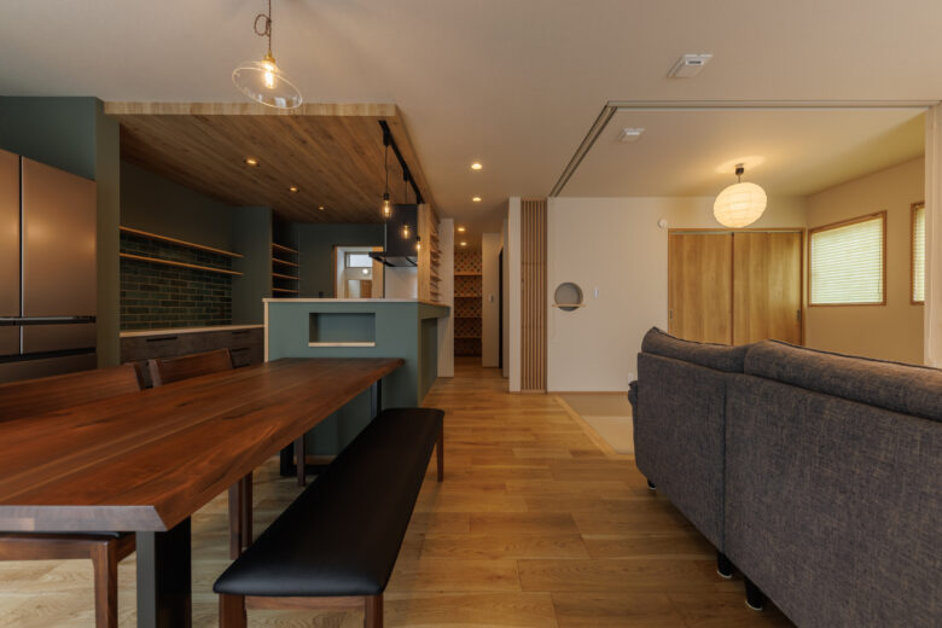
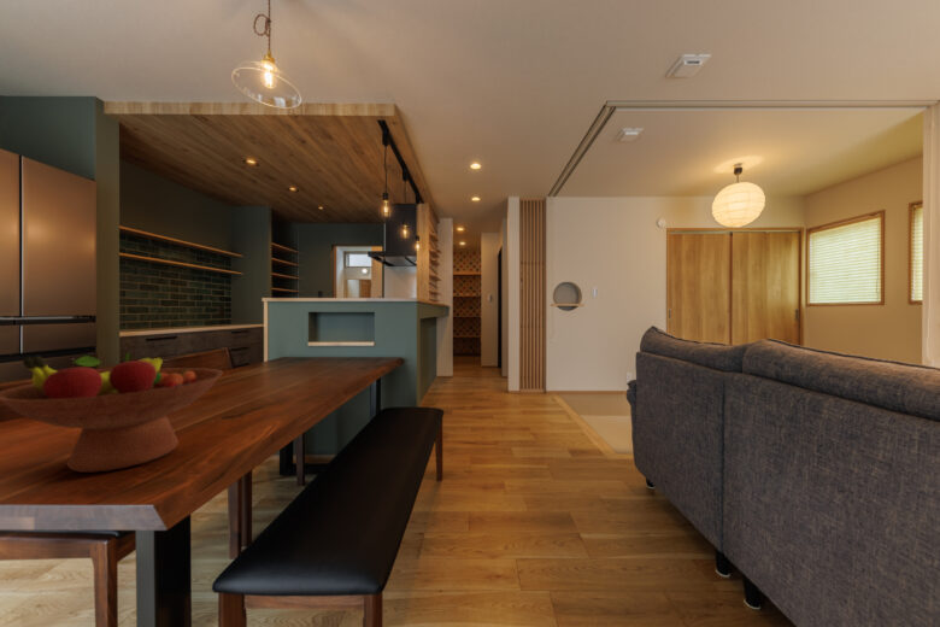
+ fruit bowl [0,351,224,474]
